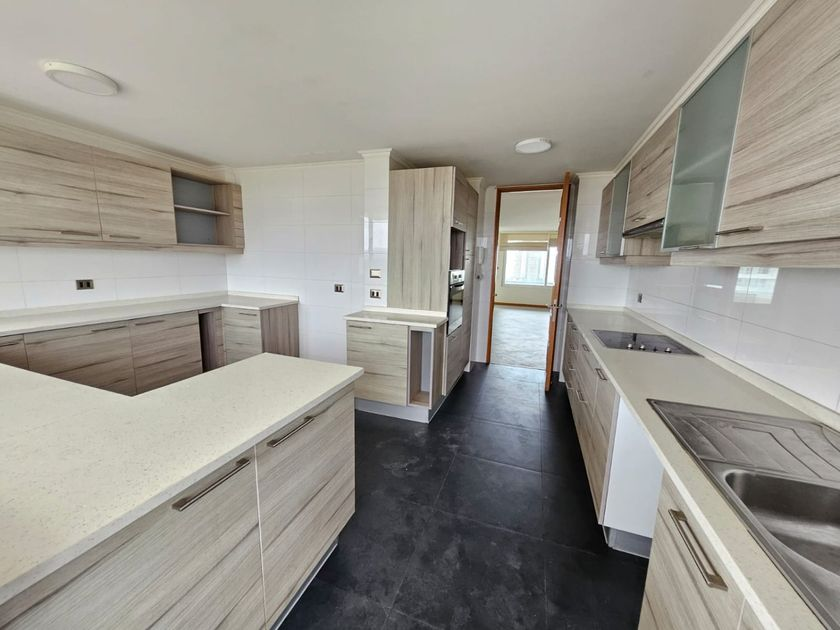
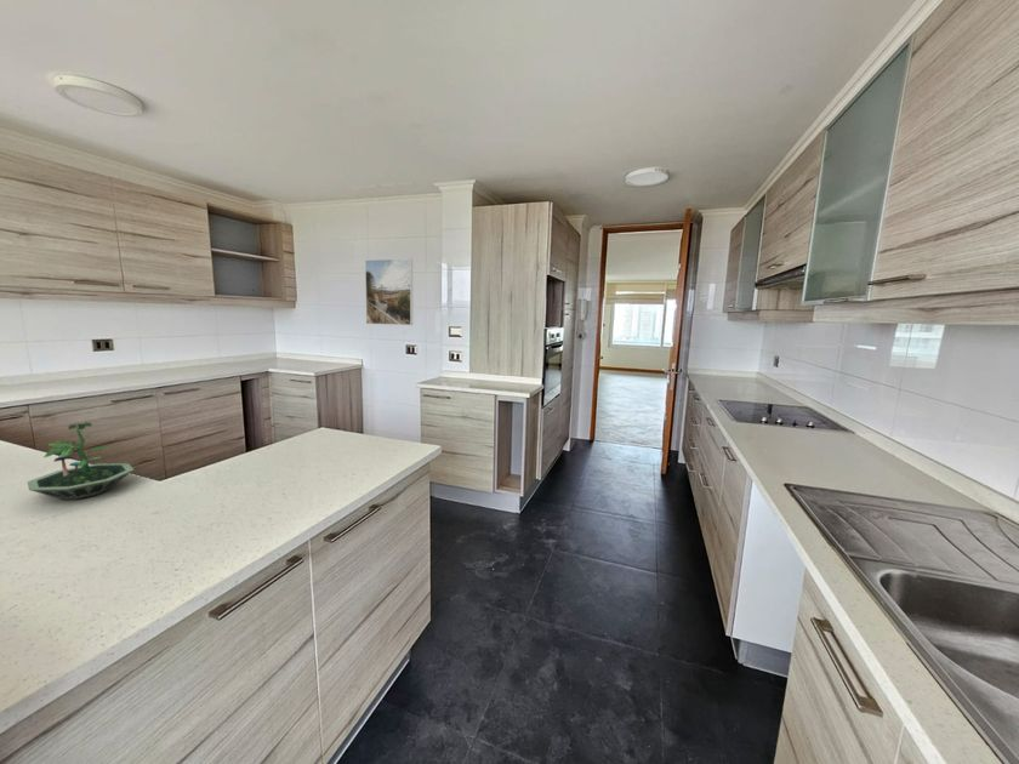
+ terrarium [27,421,135,501]
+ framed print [364,257,414,326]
